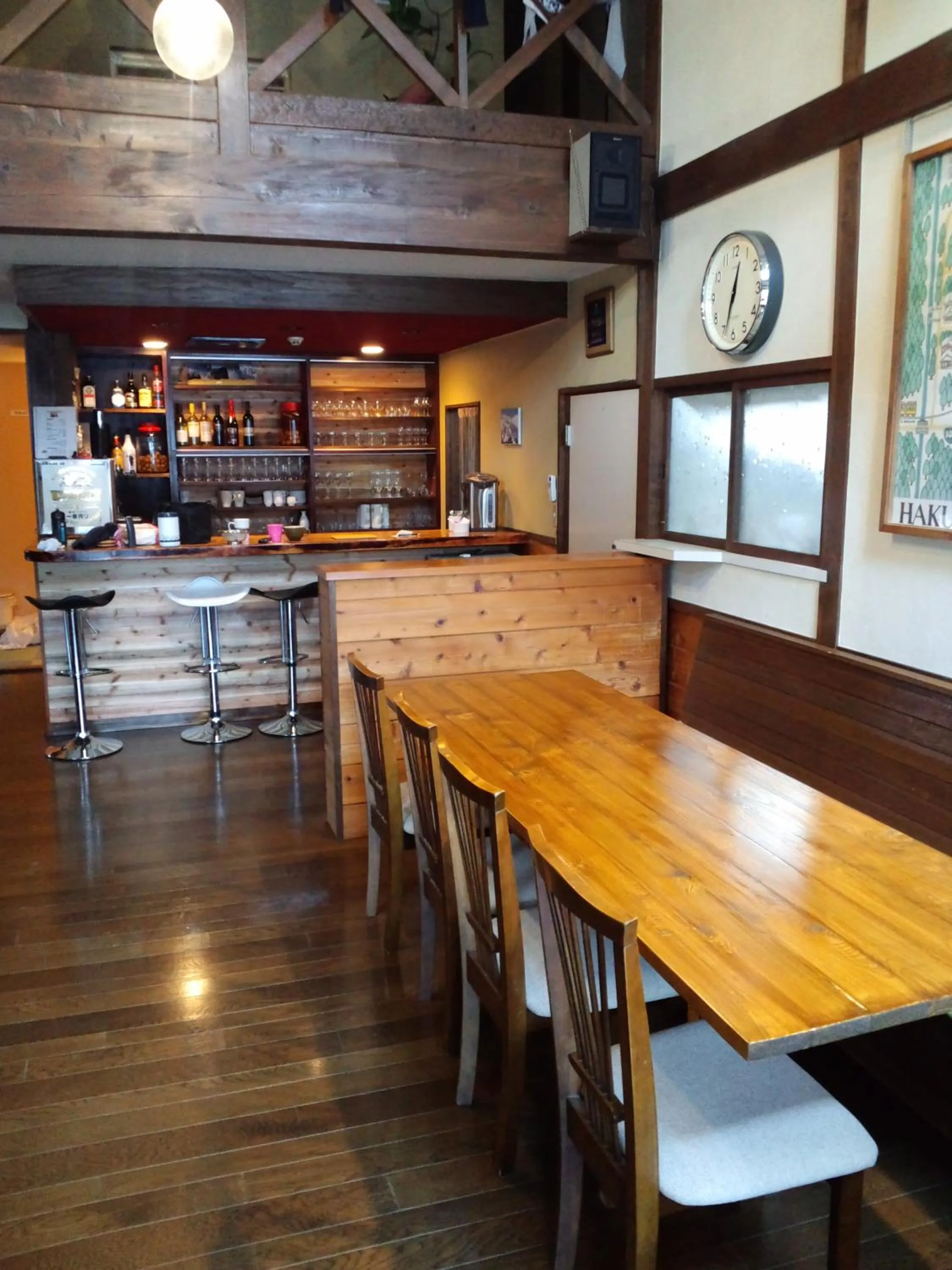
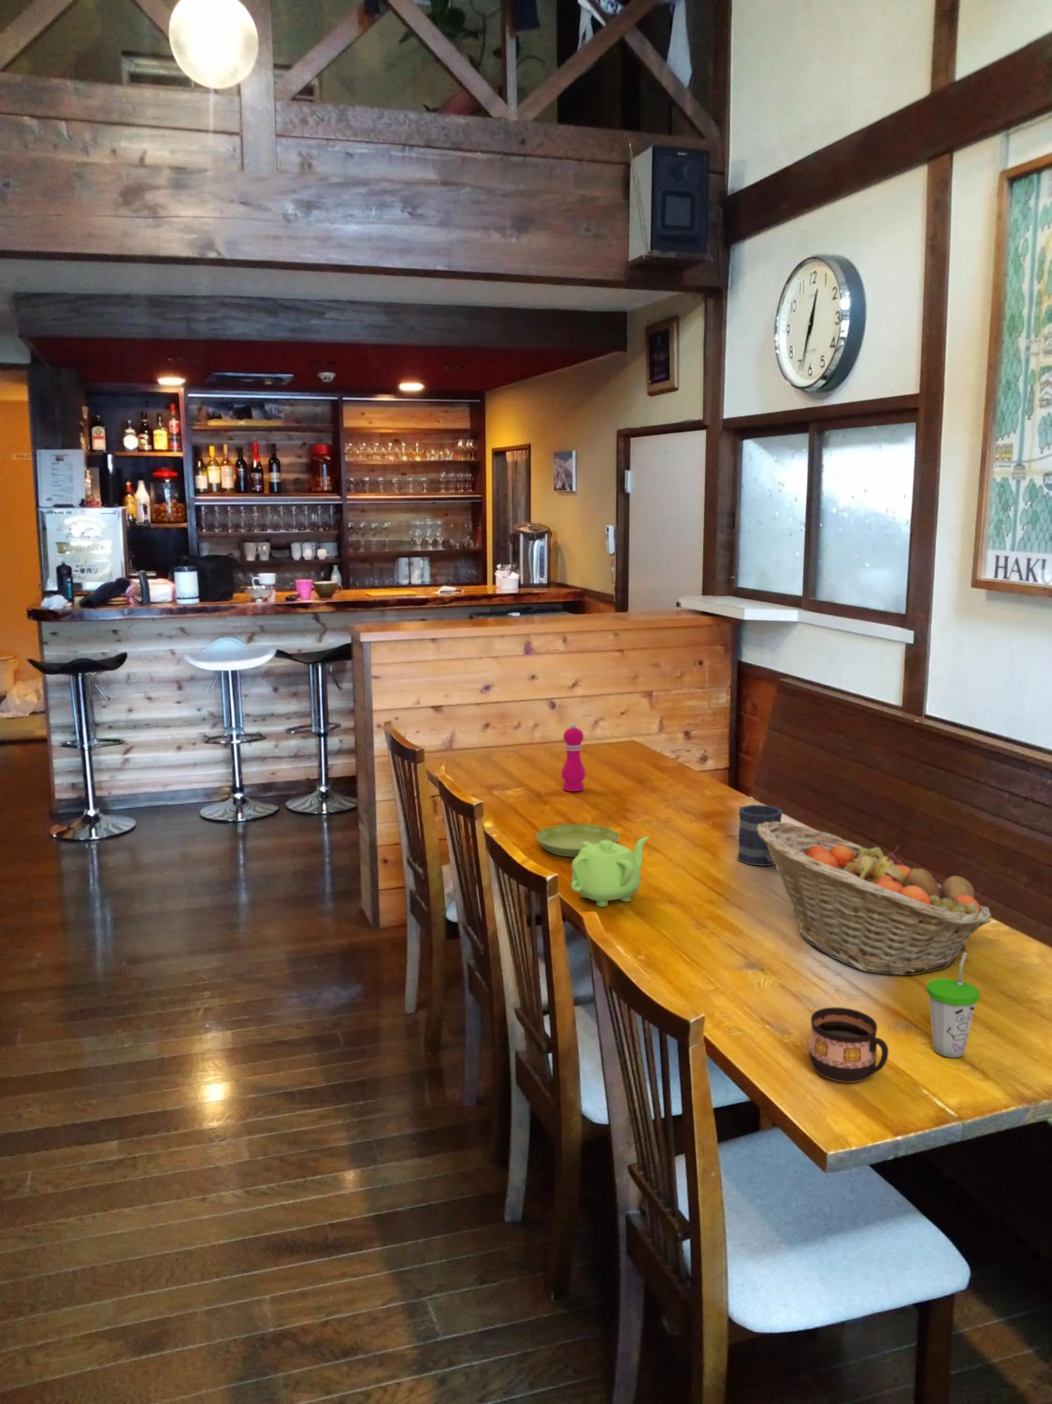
+ mug [737,804,782,867]
+ fruit basket [757,821,992,976]
+ cup [808,1007,888,1083]
+ teapot [570,836,650,908]
+ cup [925,952,980,1058]
+ saucer [536,824,620,858]
+ pepper mill [560,722,587,792]
